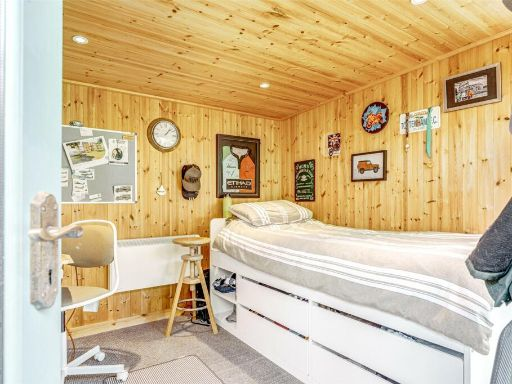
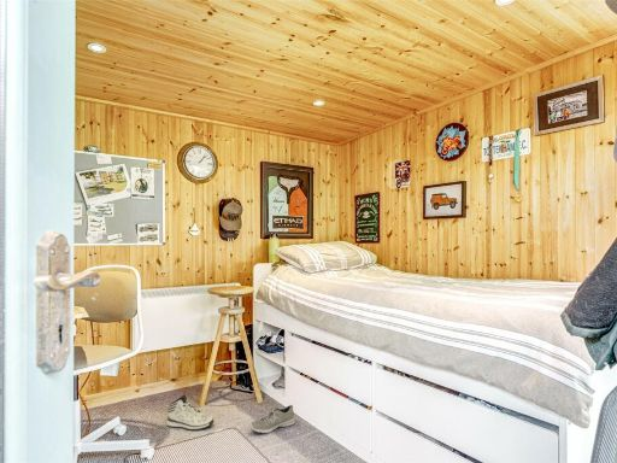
+ sneaker [249,404,296,434]
+ sneaker [165,394,215,432]
